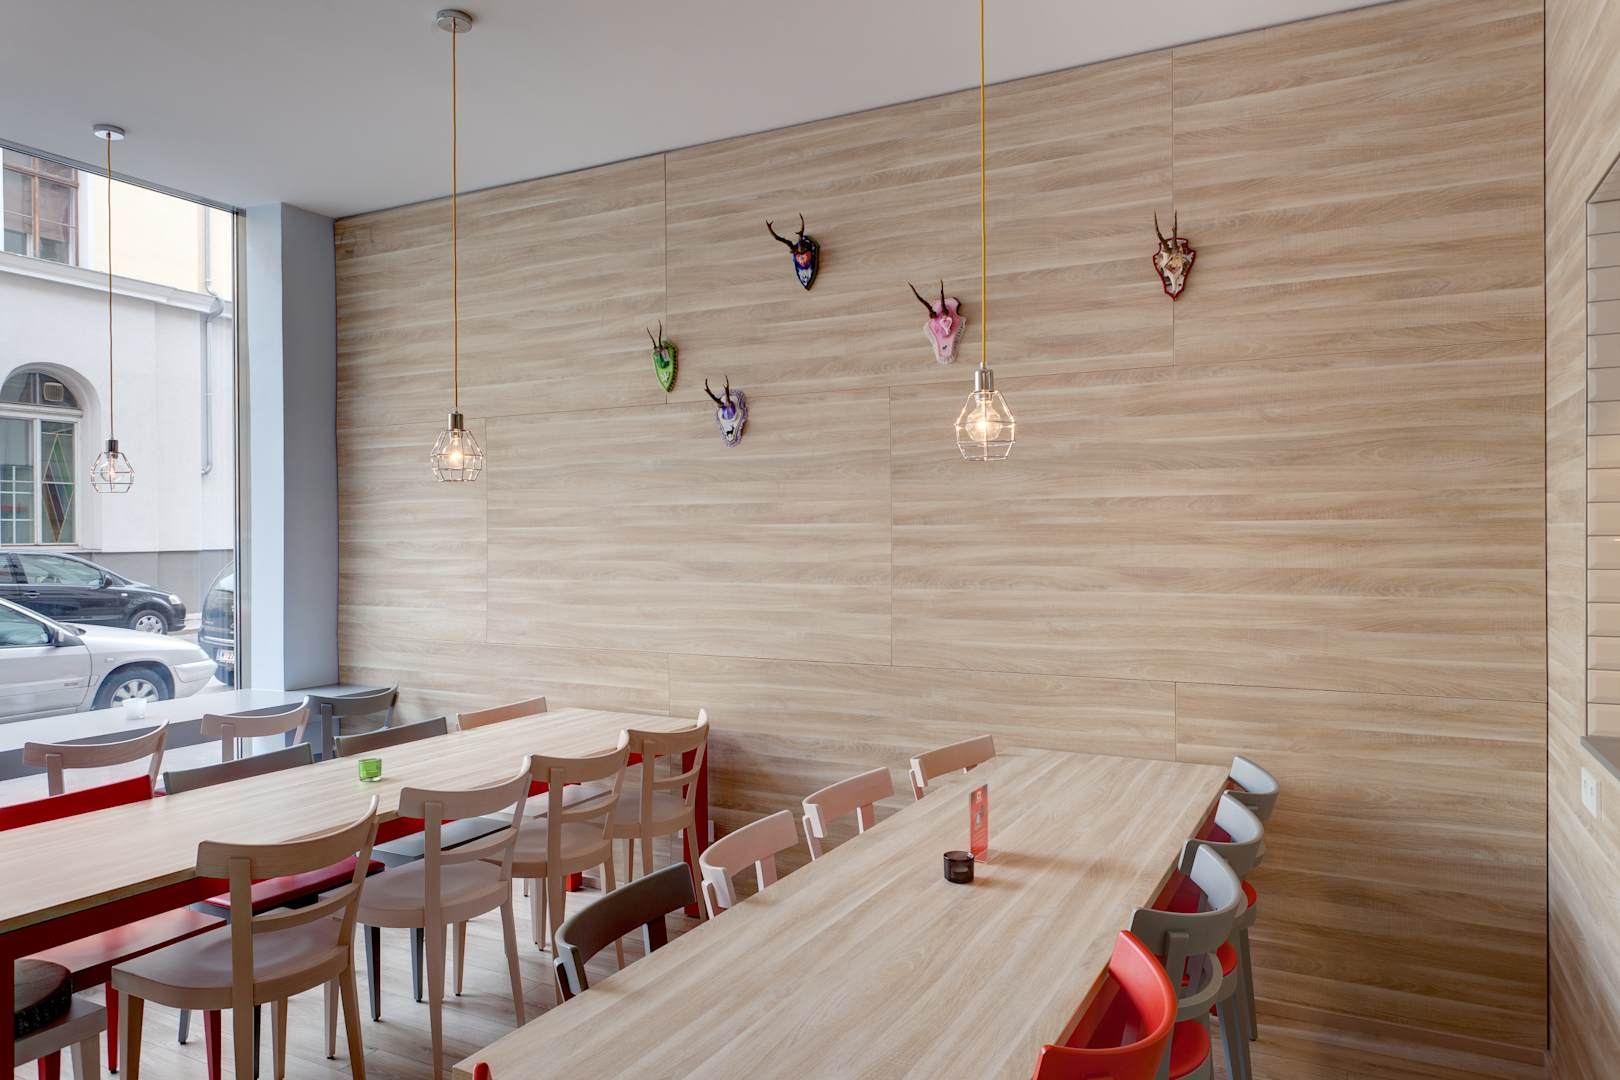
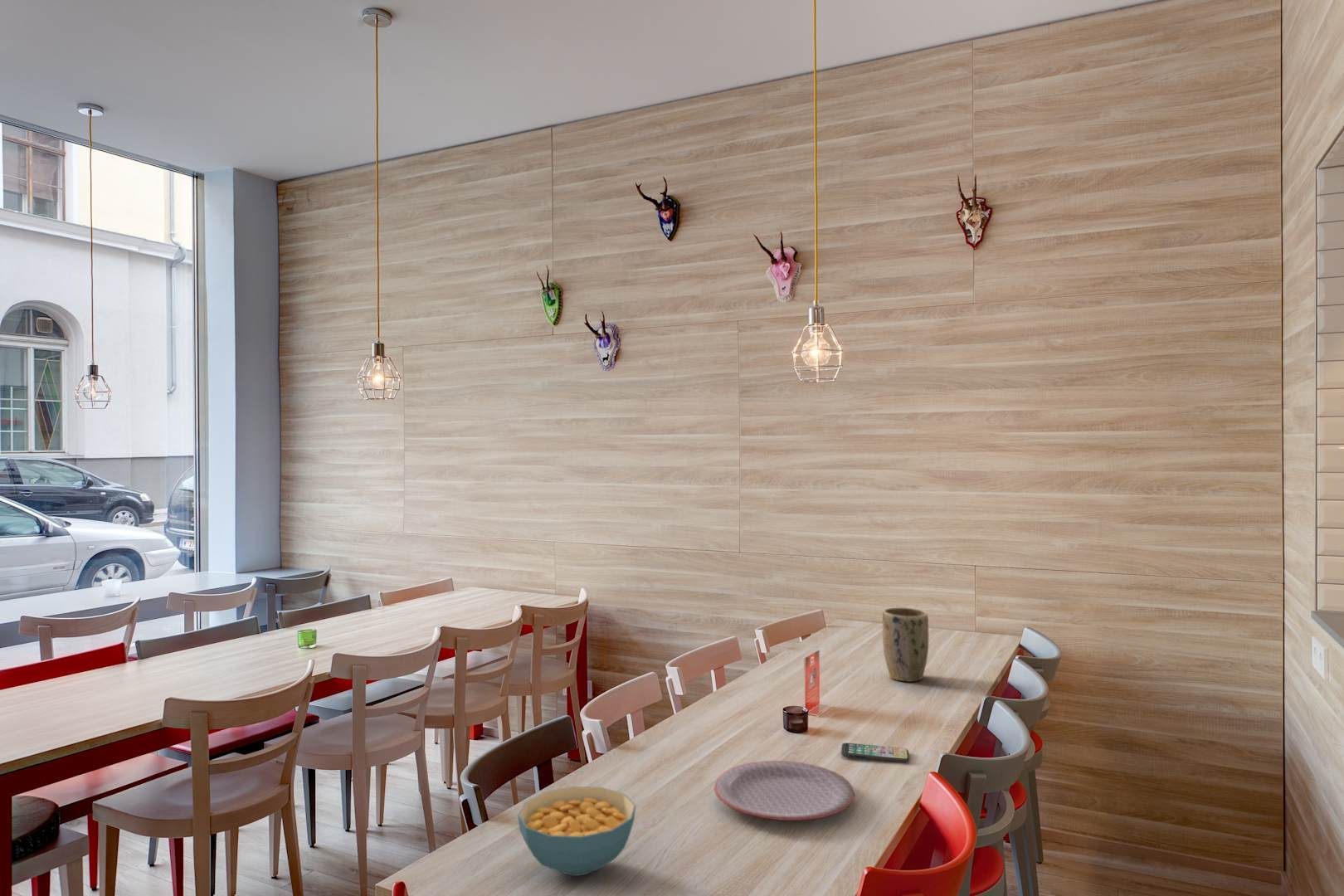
+ smartphone [840,743,910,763]
+ cereal bowl [517,786,636,877]
+ plate [713,760,855,821]
+ plant pot [882,606,929,683]
